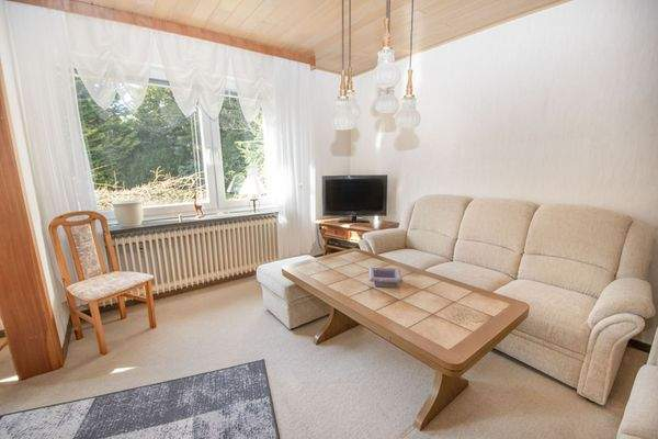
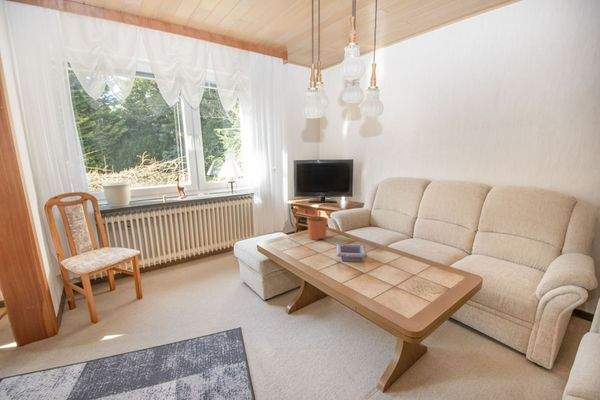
+ plant pot [306,209,329,241]
